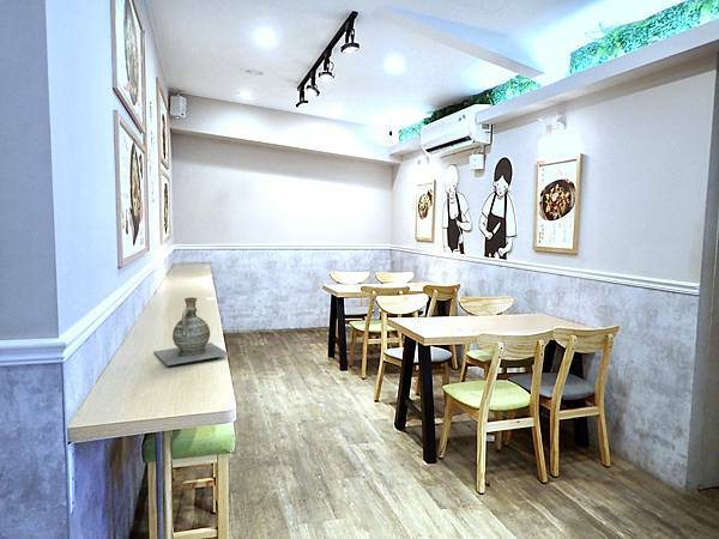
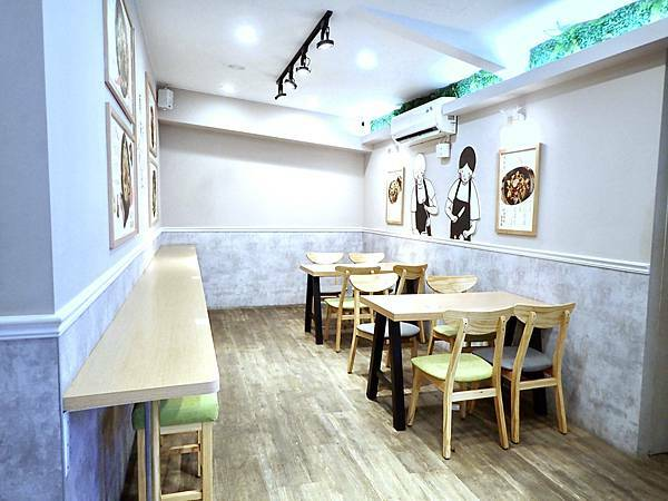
- ceramic jug [152,296,230,367]
